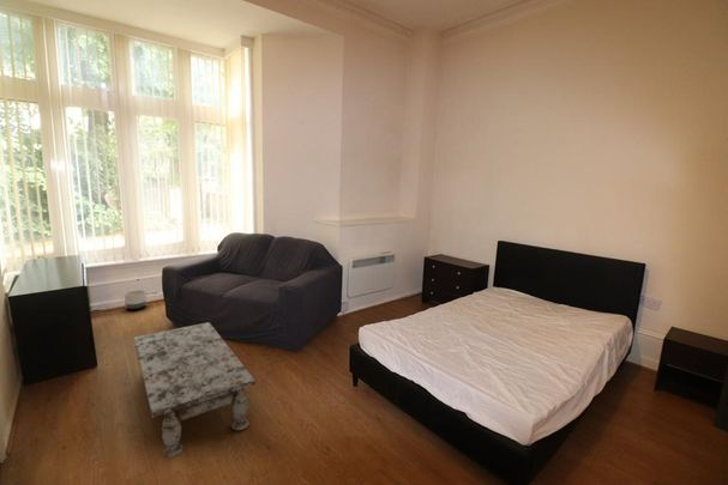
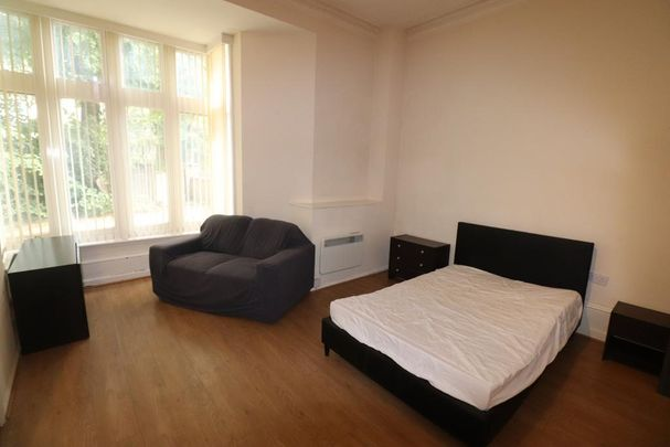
- planter [124,289,148,310]
- coffee table [132,321,257,459]
